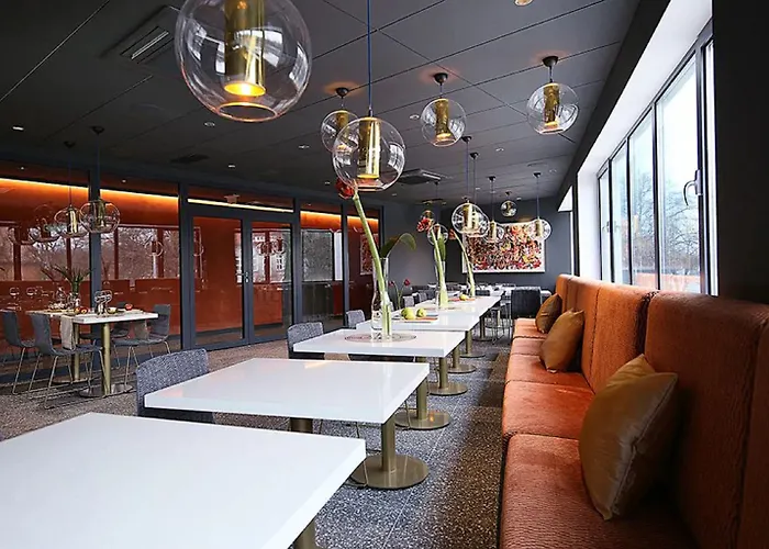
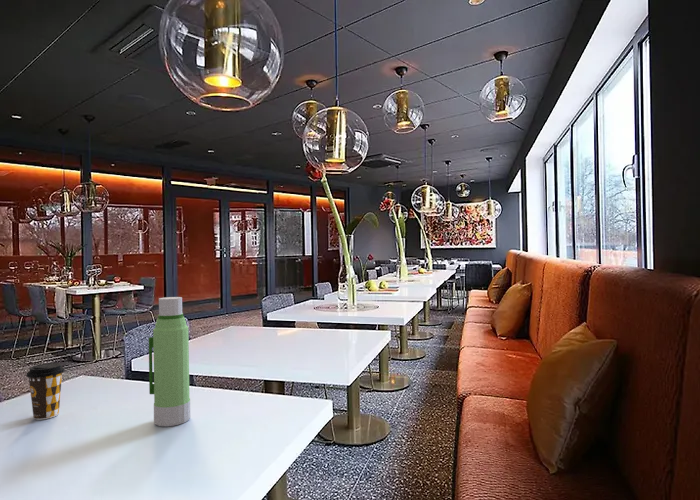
+ water bottle [148,296,191,427]
+ coffee cup [25,362,66,421]
